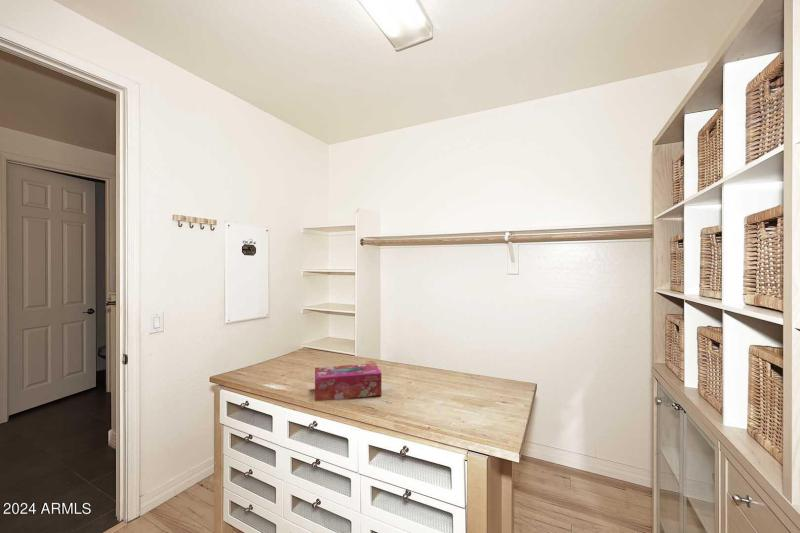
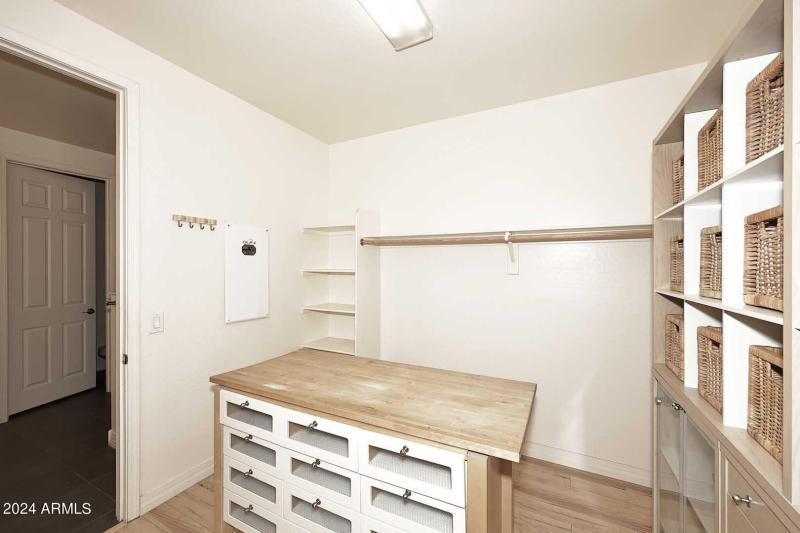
- tissue box [314,362,383,402]
